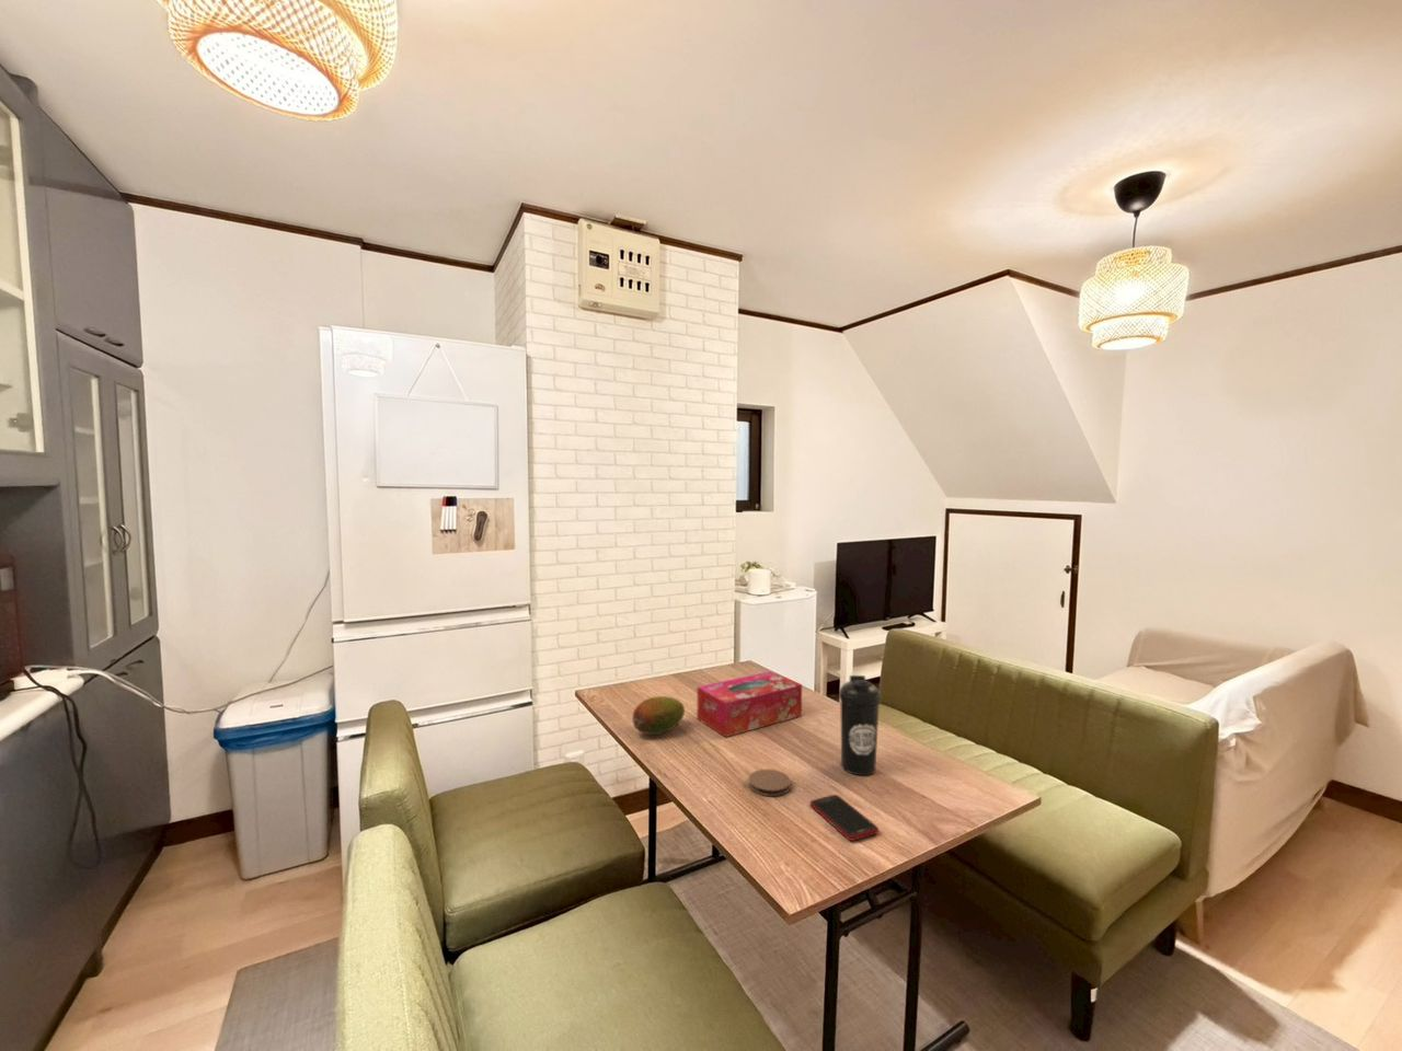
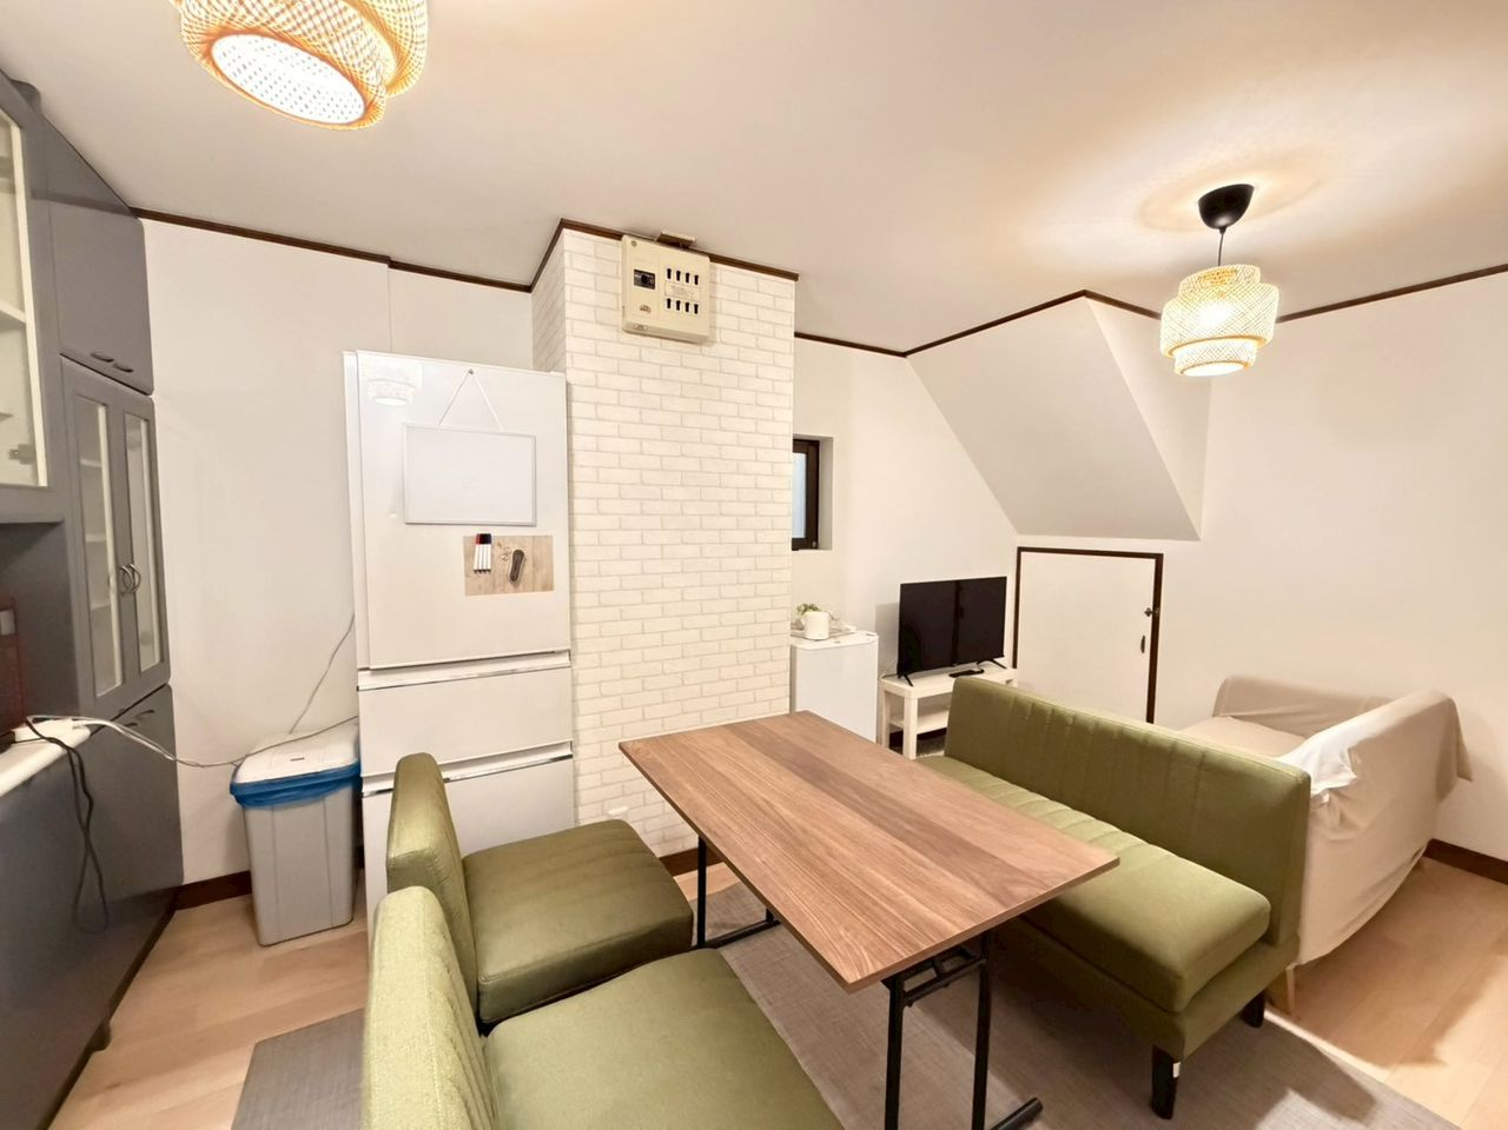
- tissue box [695,670,803,737]
- coaster [748,767,792,797]
- fruit [631,696,686,735]
- water bottle [838,675,882,776]
- cell phone [809,794,880,842]
